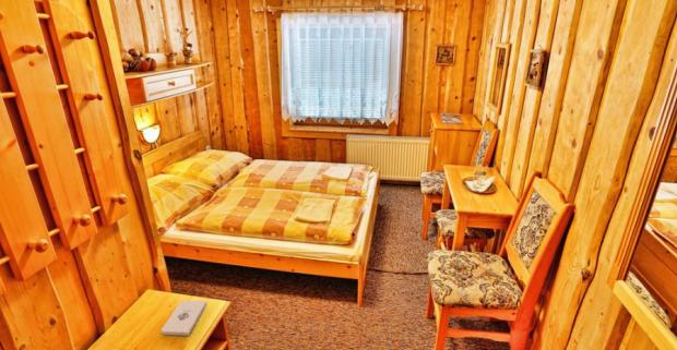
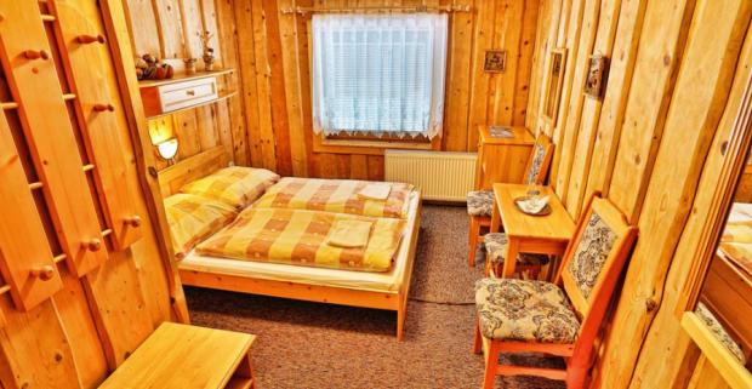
- notepad [161,300,207,337]
